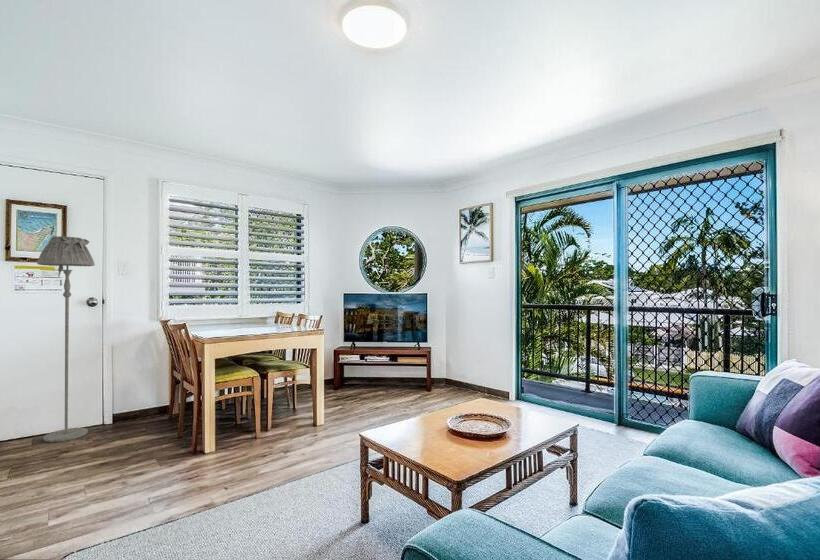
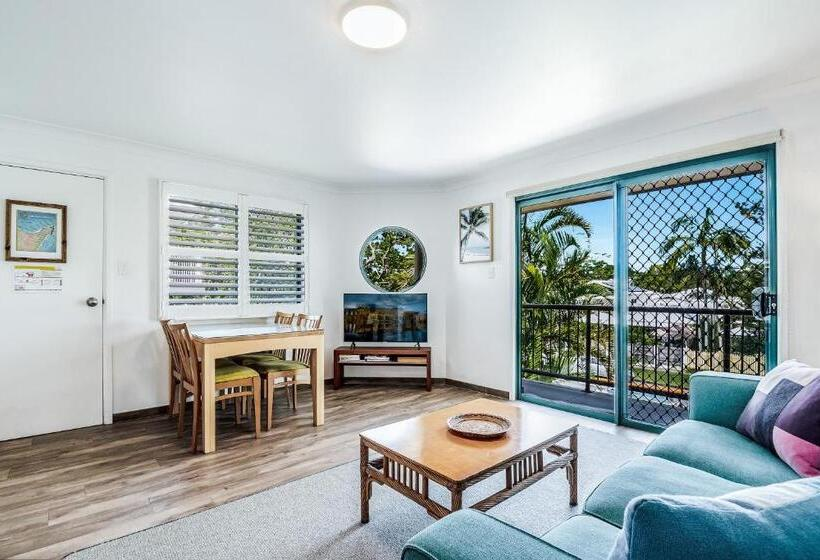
- floor lamp [36,235,96,443]
